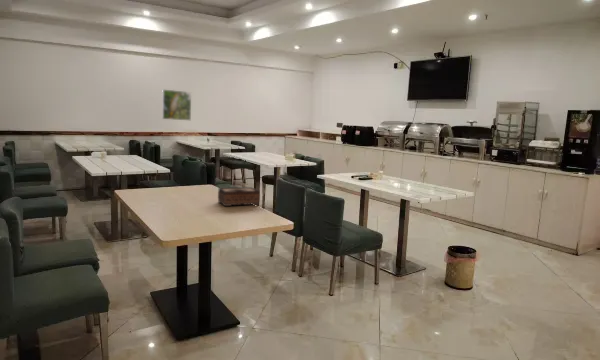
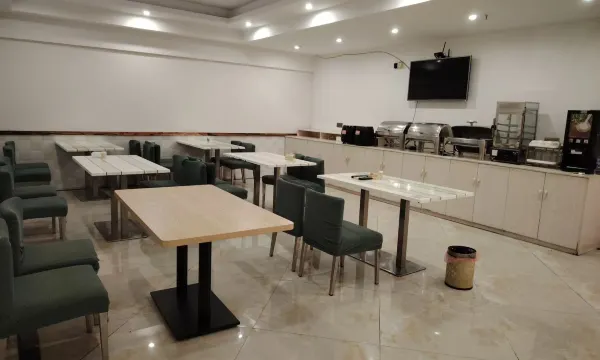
- tissue box [217,186,261,207]
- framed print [161,89,192,121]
